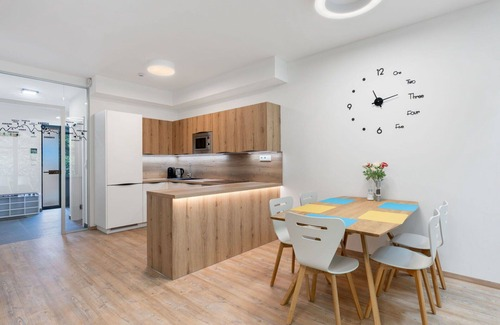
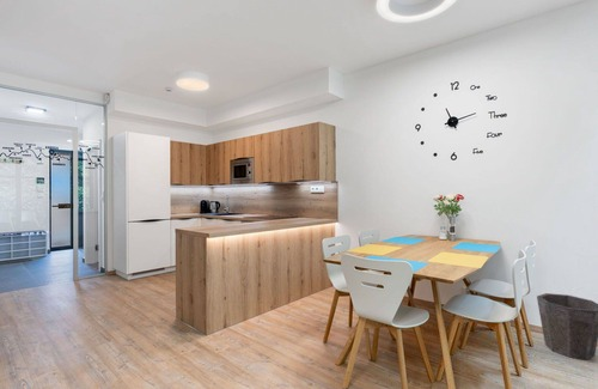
+ waste bin [536,292,598,361]
